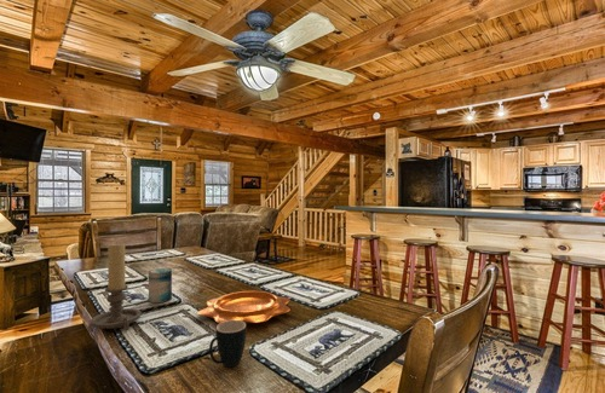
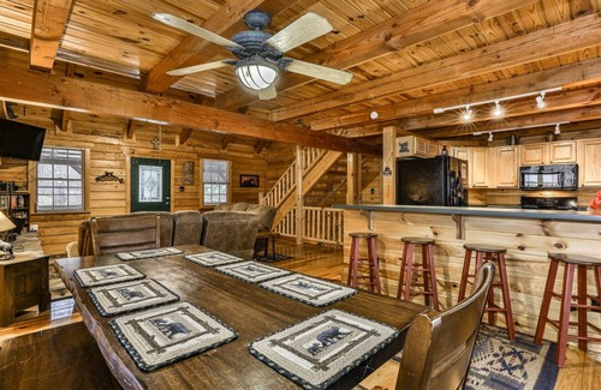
- mug [208,320,247,368]
- beverage can [148,267,173,304]
- decorative bowl [196,290,292,324]
- candle holder [90,242,143,331]
